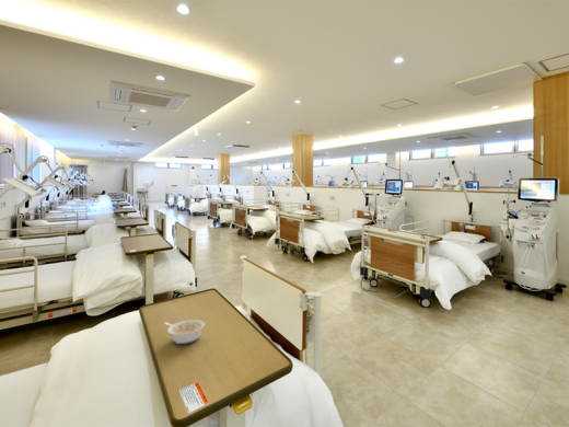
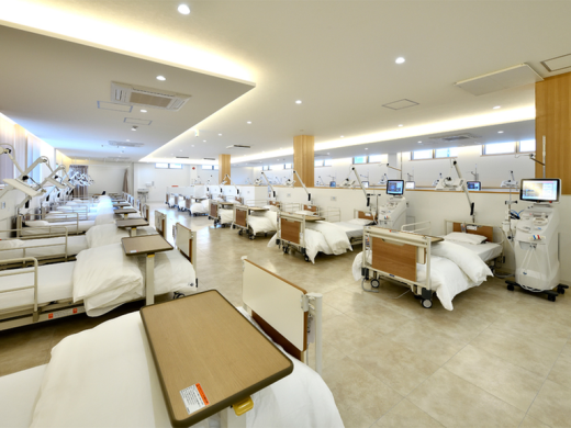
- legume [163,319,206,345]
